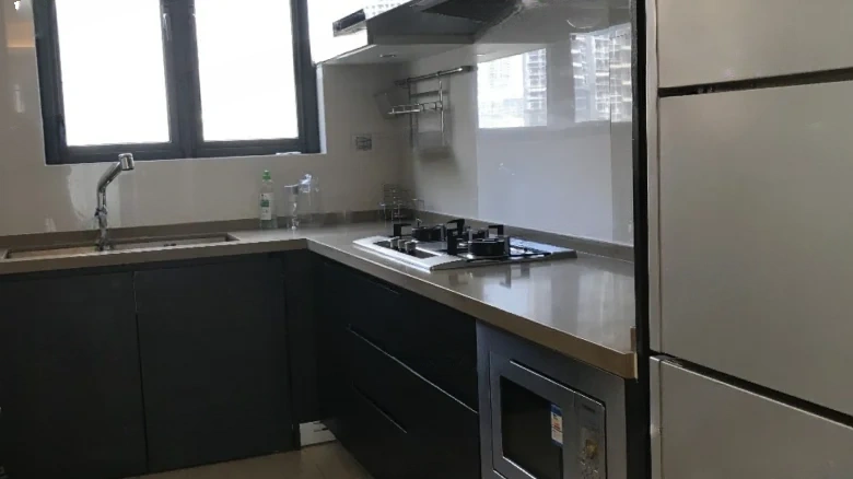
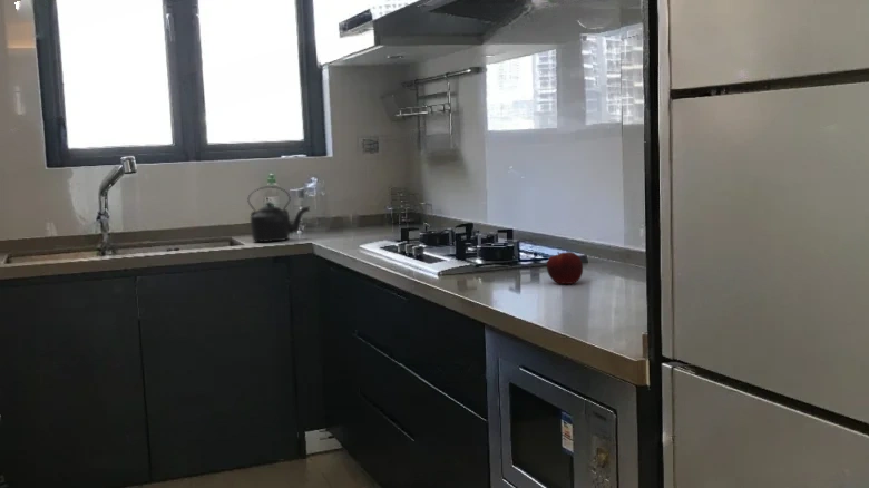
+ kettle [246,185,311,243]
+ fruit [546,251,584,285]
